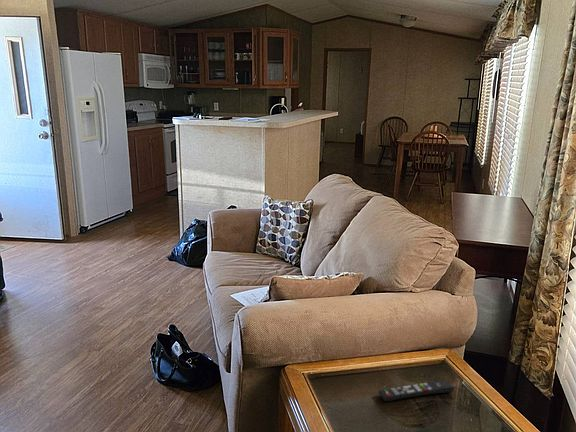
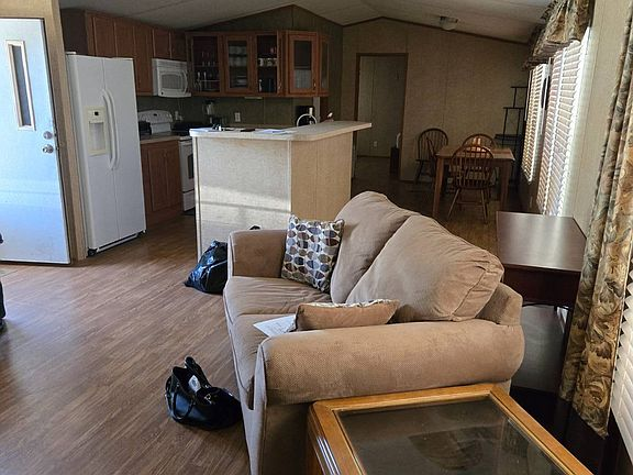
- remote control [378,379,456,402]
